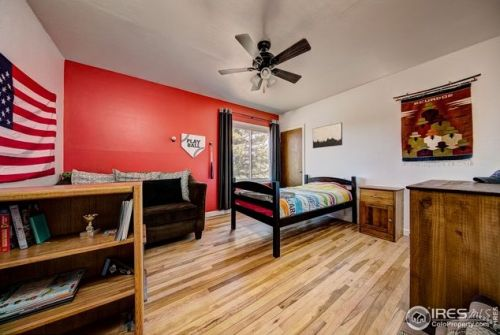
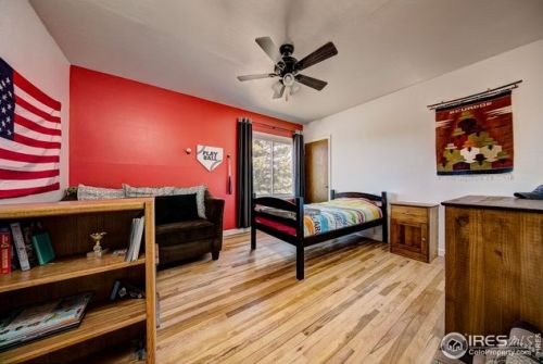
- wall art [312,122,343,149]
